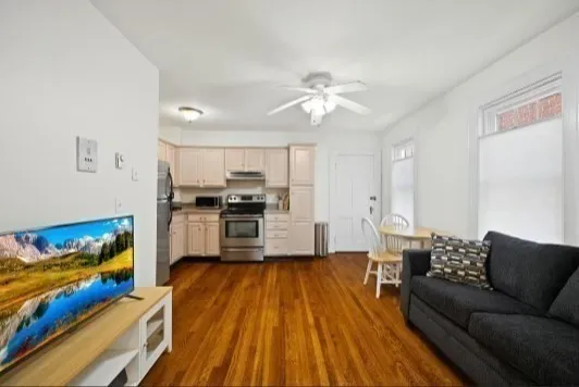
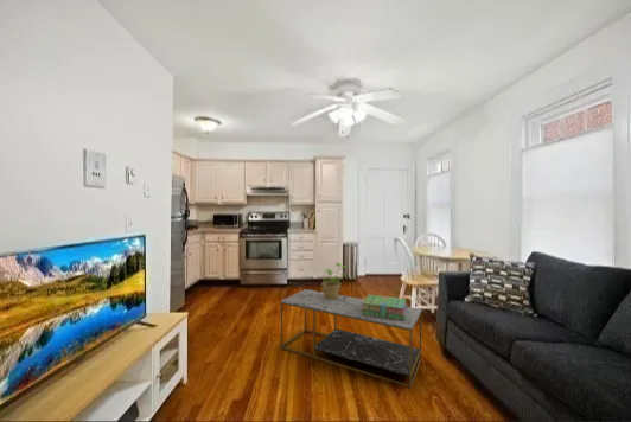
+ stack of books [362,294,408,320]
+ potted plant [320,262,349,299]
+ coffee table [280,288,422,389]
